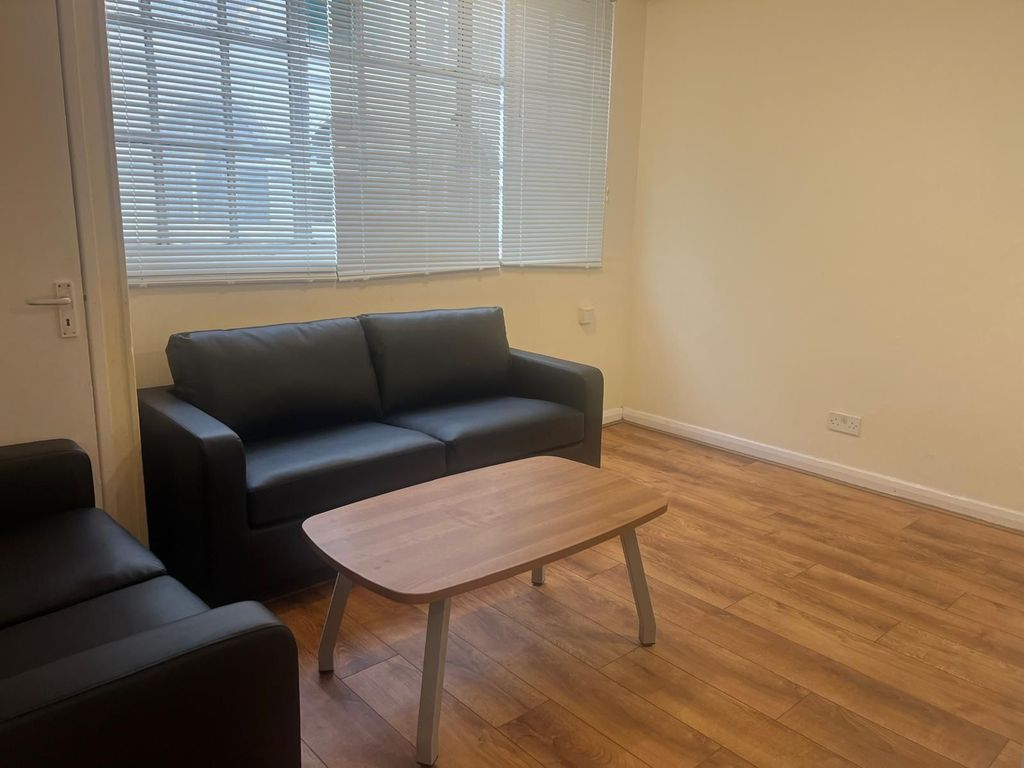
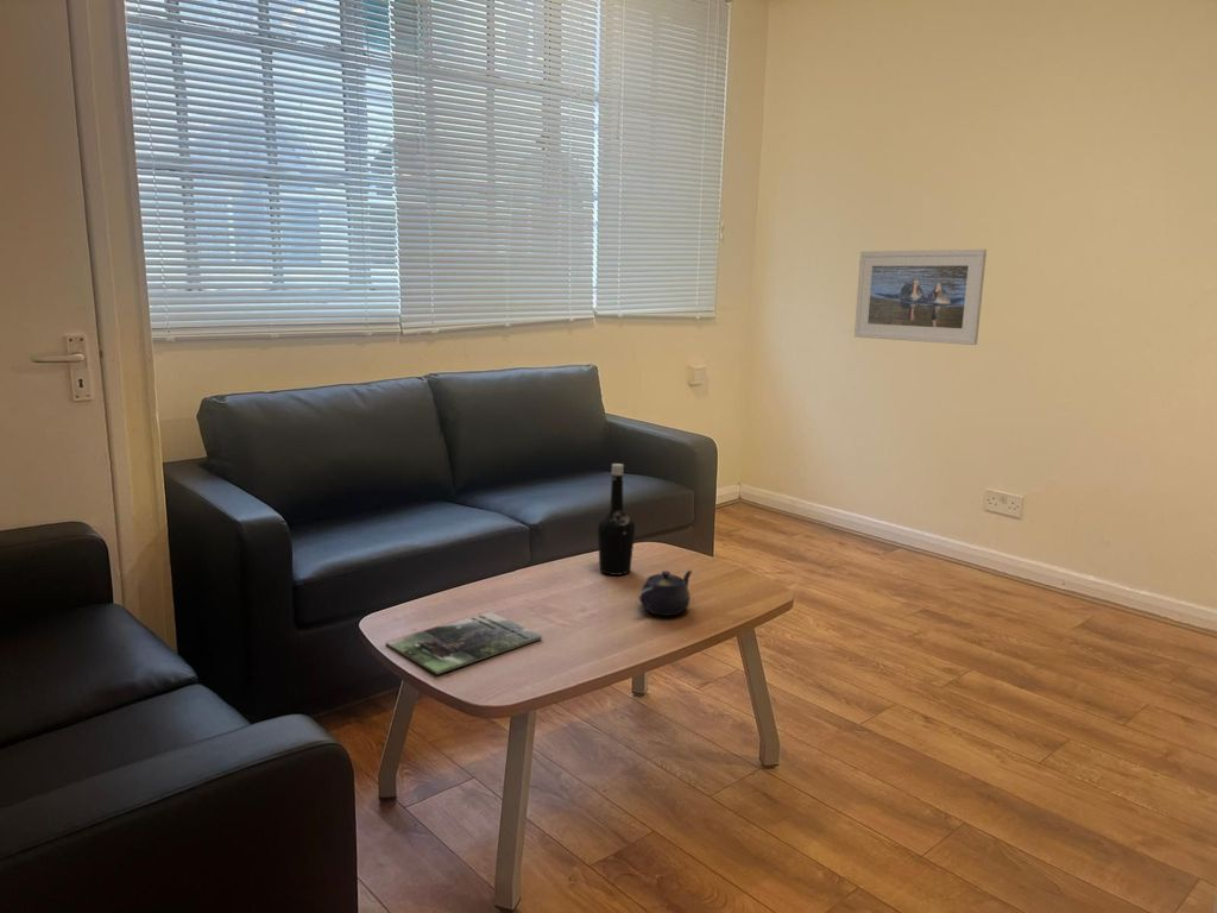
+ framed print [853,248,988,346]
+ bottle [595,462,636,577]
+ magazine [385,610,543,675]
+ teapot [638,569,694,617]
